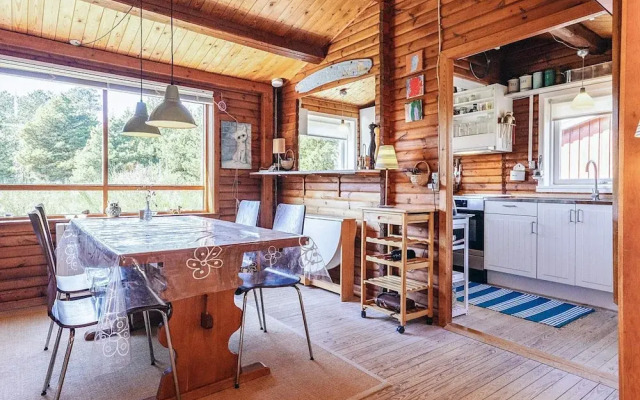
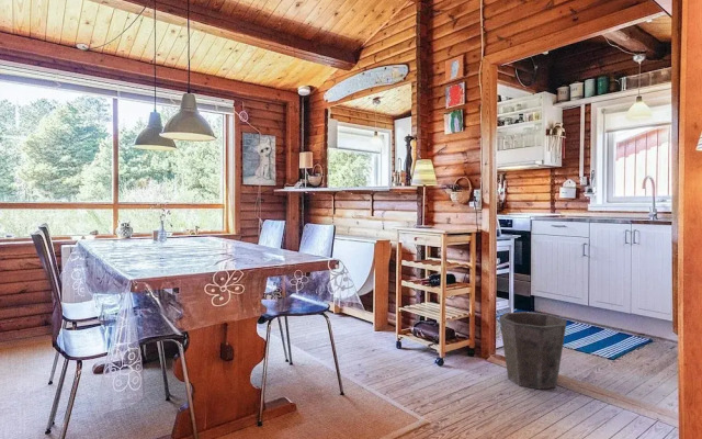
+ waste bin [498,311,568,391]
